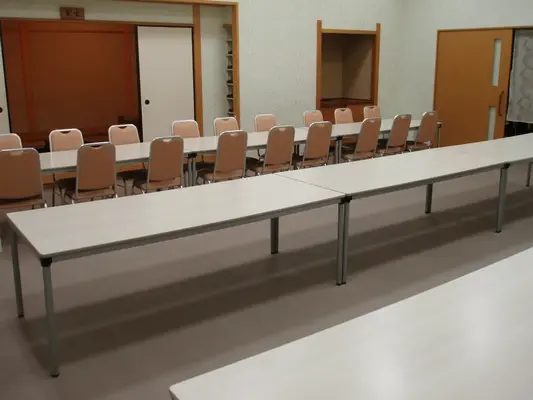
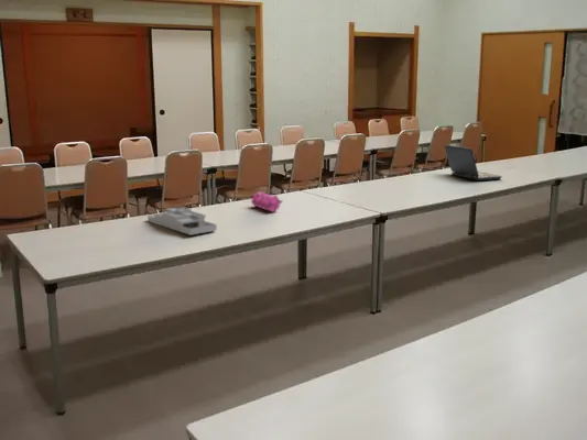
+ pencil case [250,190,283,212]
+ laptop [444,144,503,182]
+ desk organizer [146,206,218,237]
